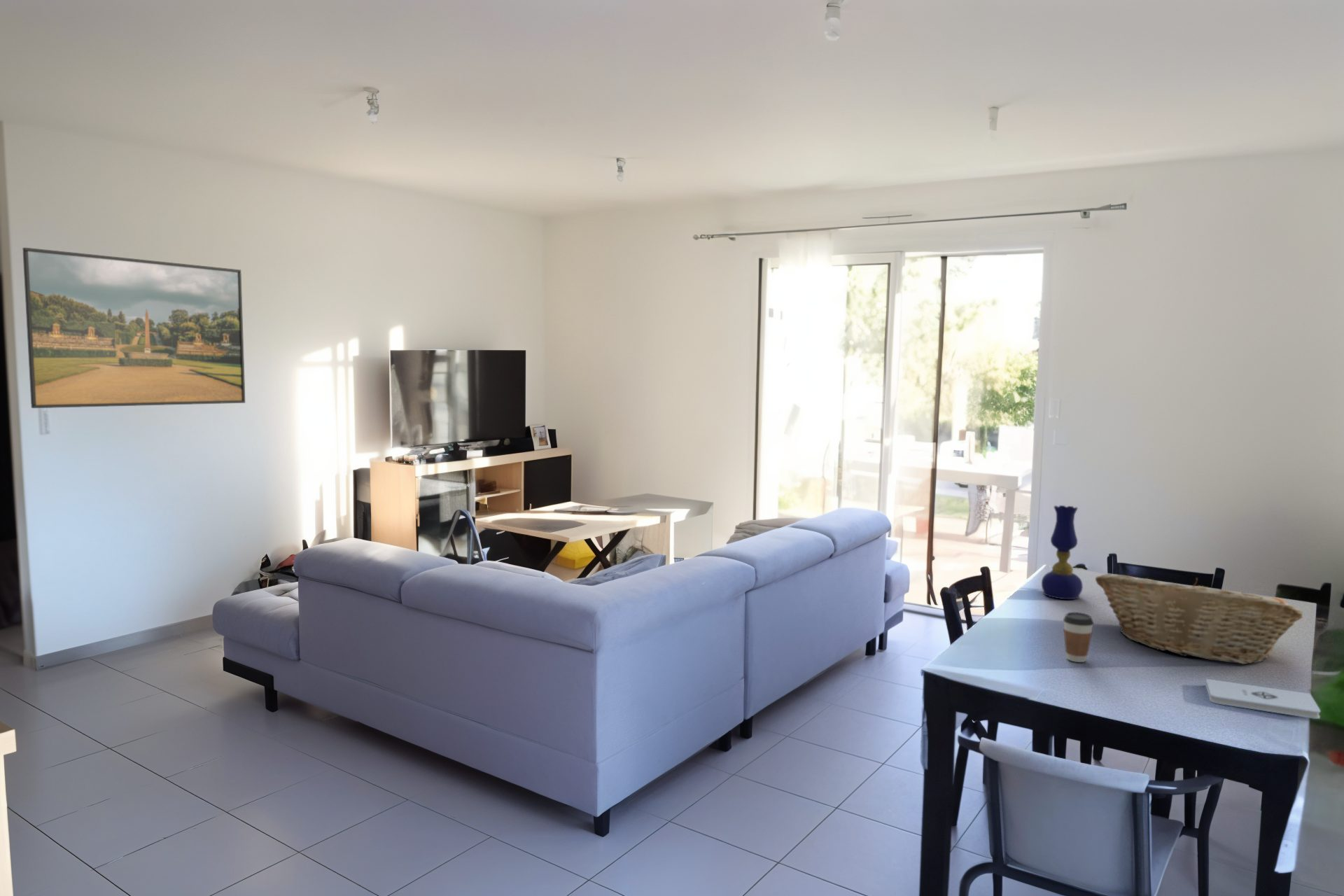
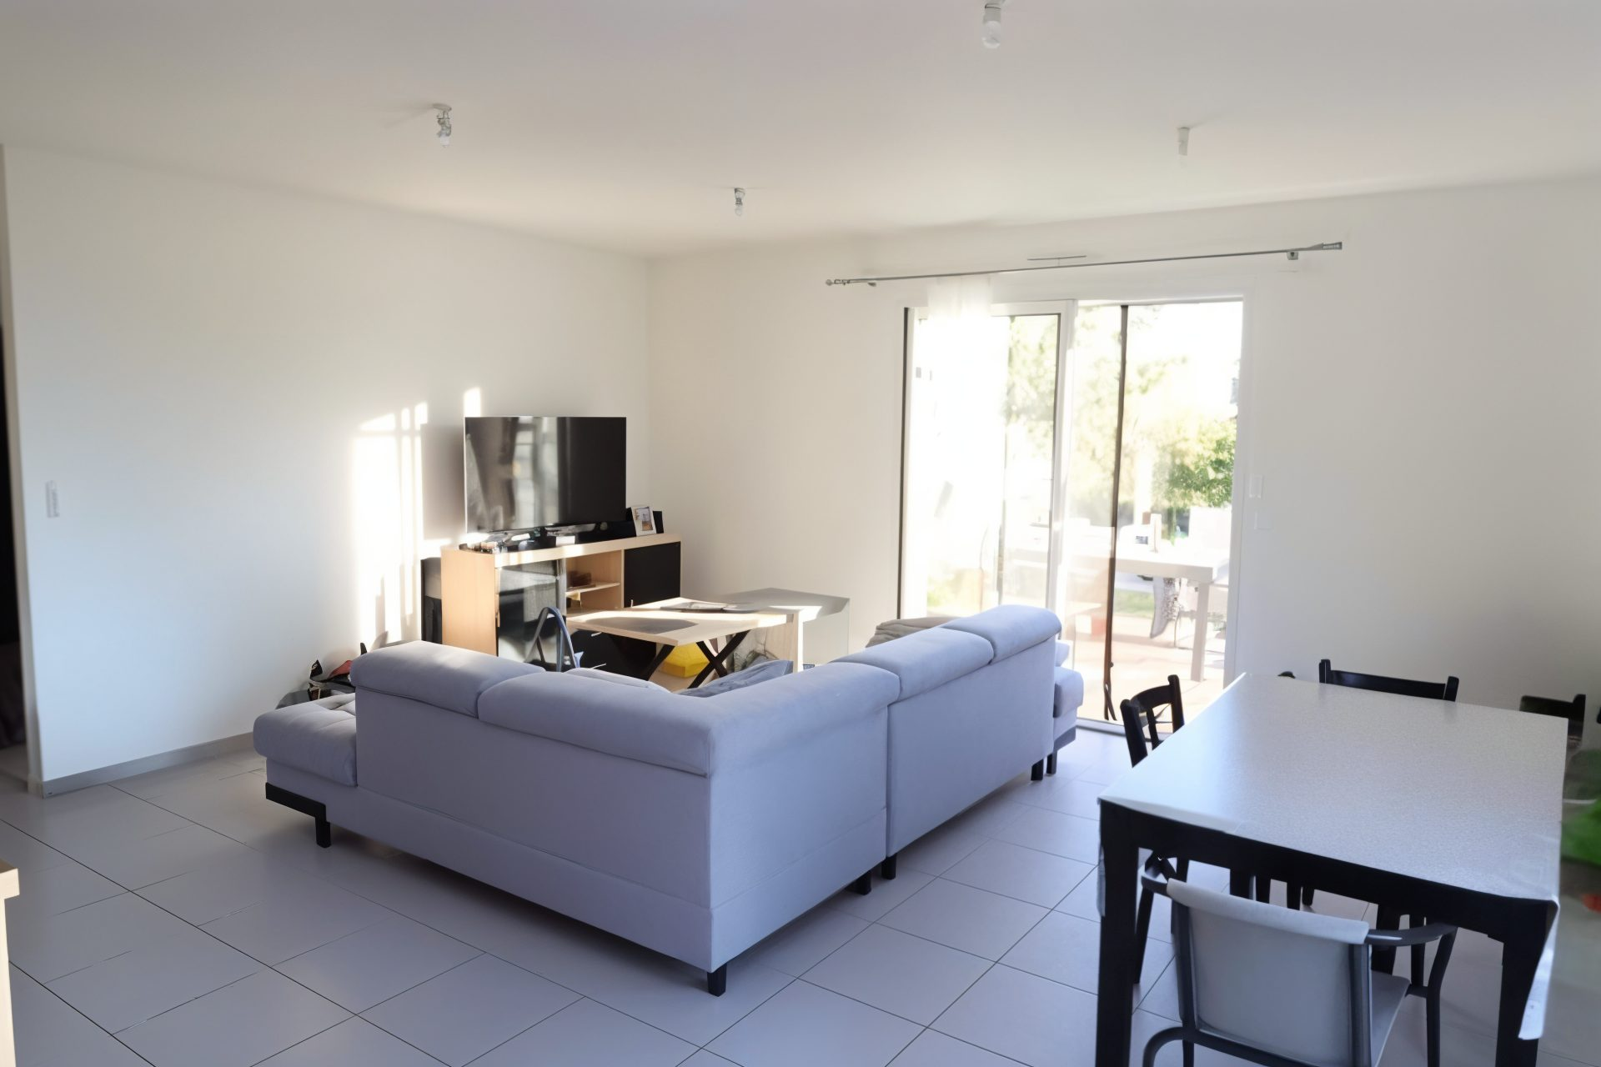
- notepad [1205,678,1321,720]
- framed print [22,247,246,409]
- oil lamp [1041,505,1084,600]
- fruit basket [1095,573,1303,665]
- coffee cup [1063,611,1094,663]
